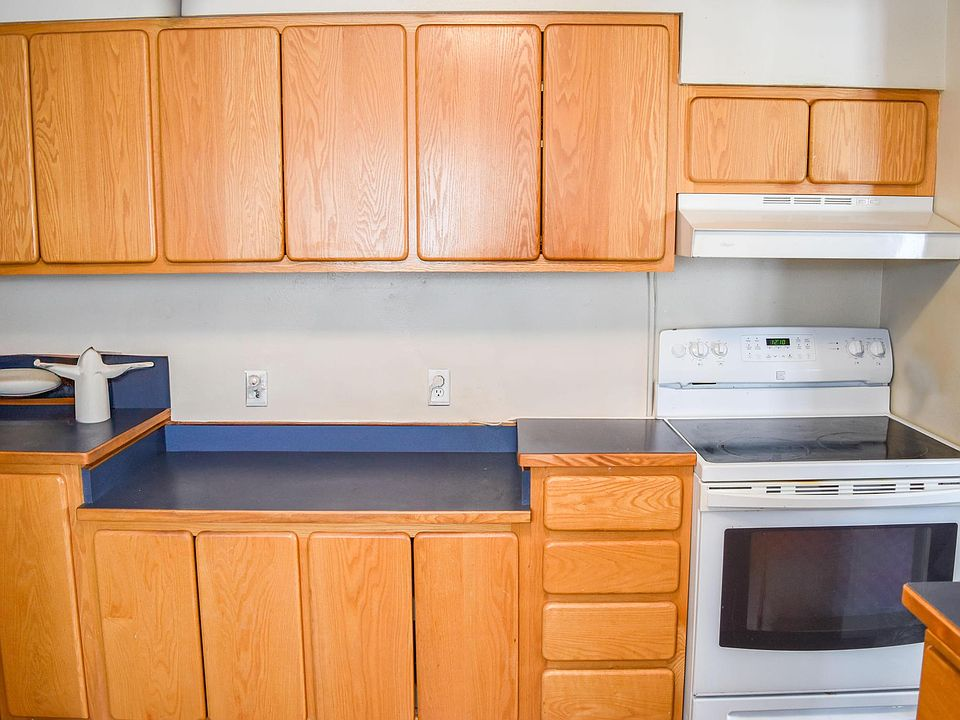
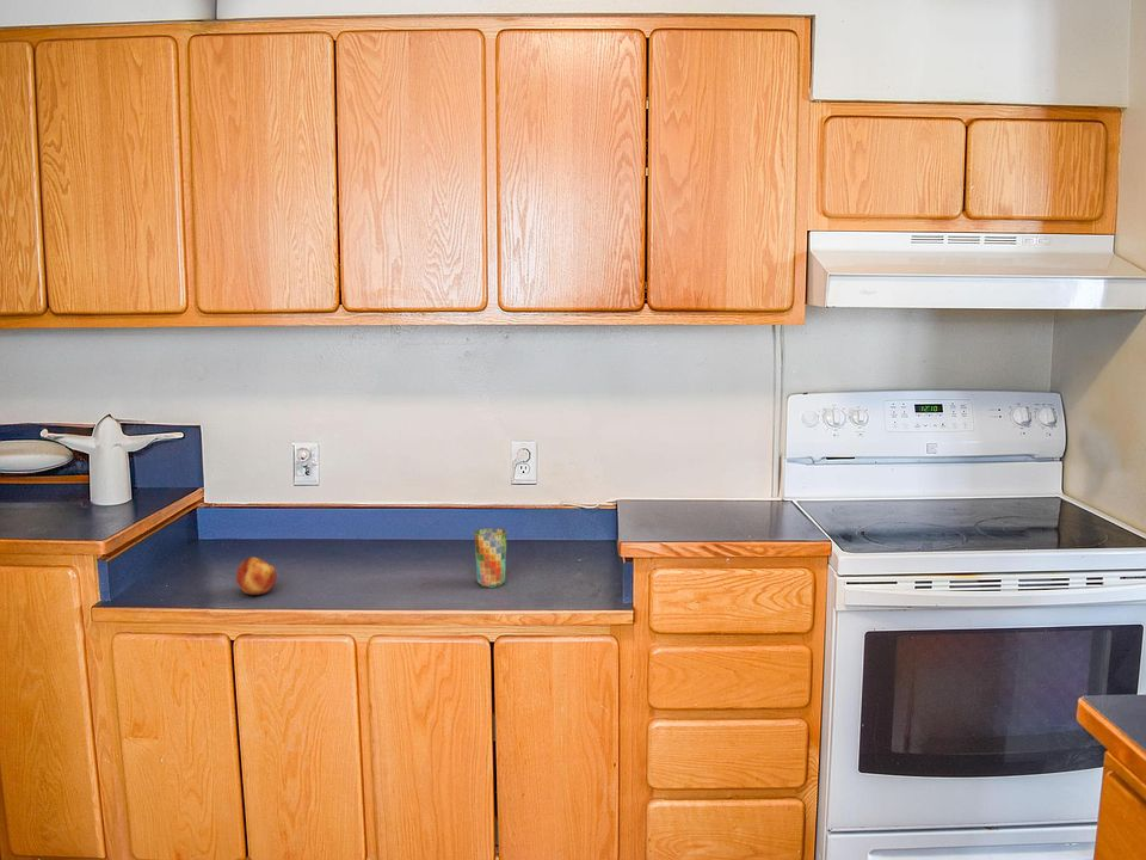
+ cup [473,527,507,589]
+ fruit [235,557,277,596]
